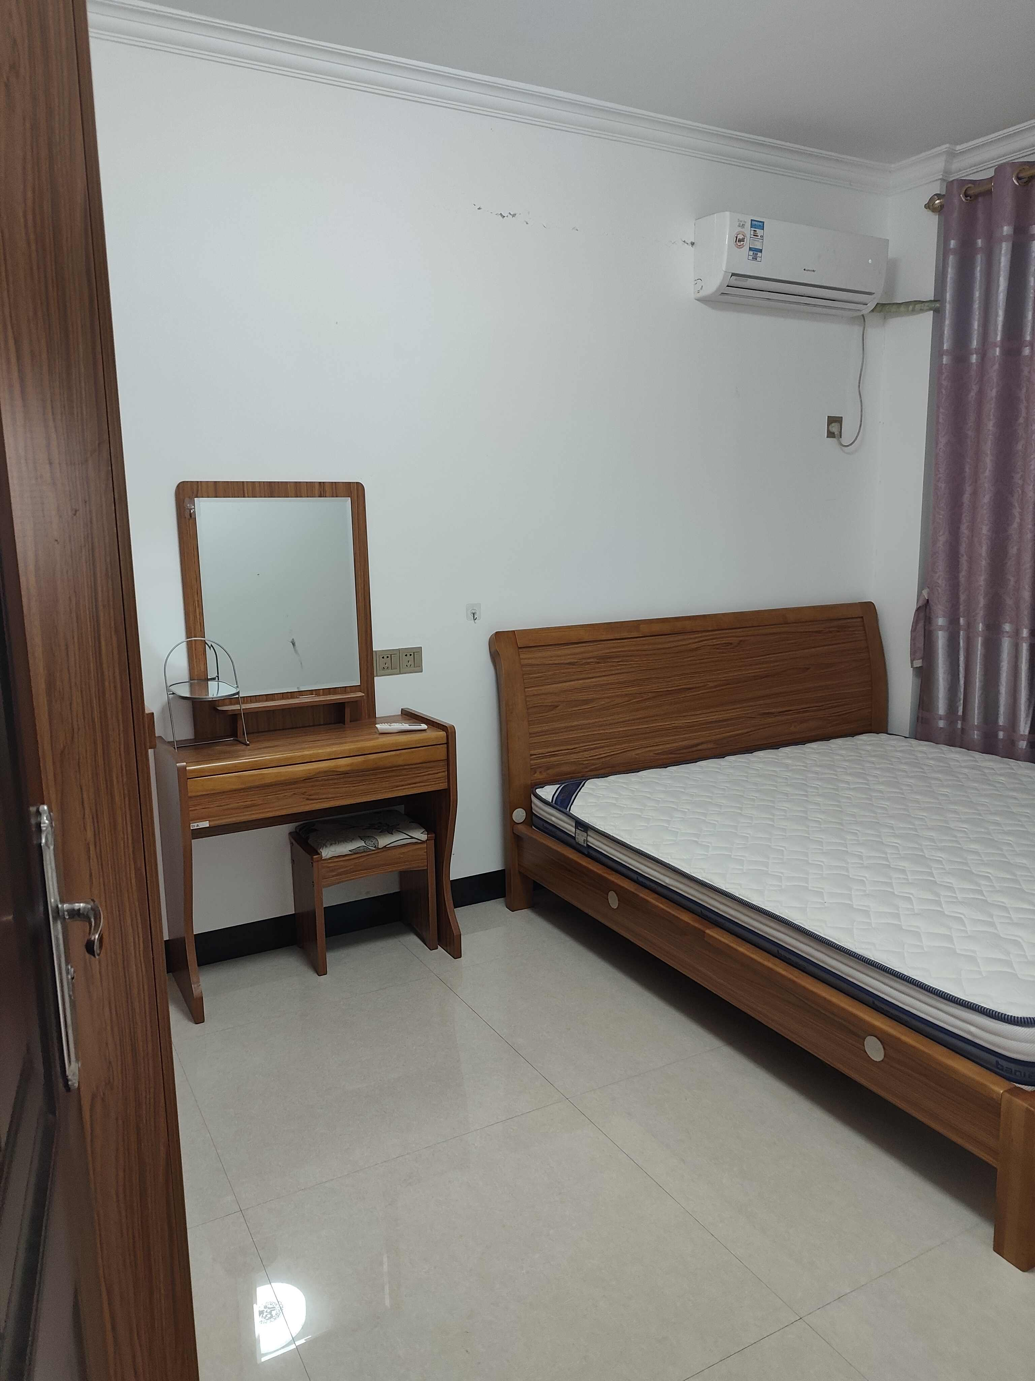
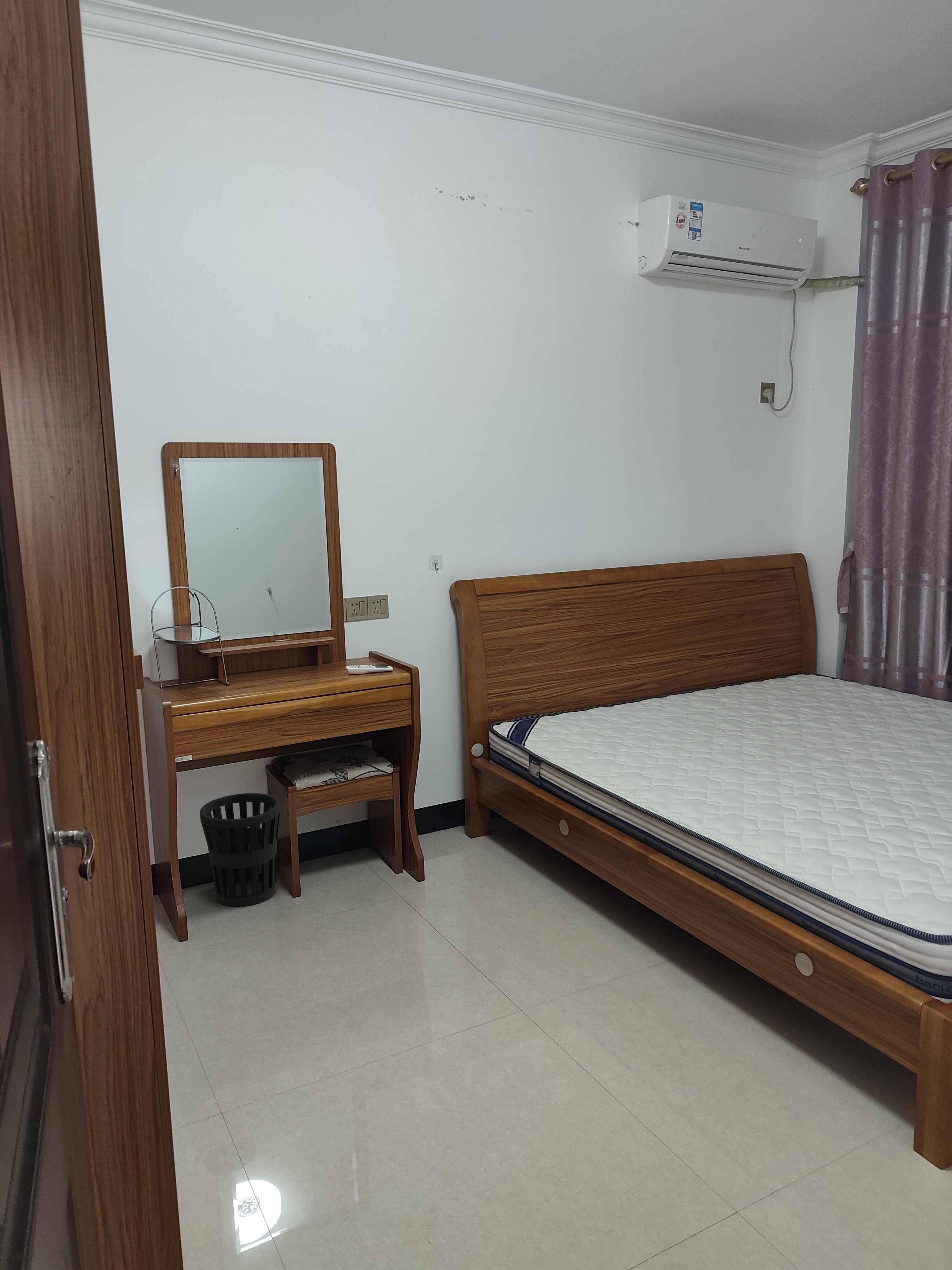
+ wastebasket [200,793,280,907]
